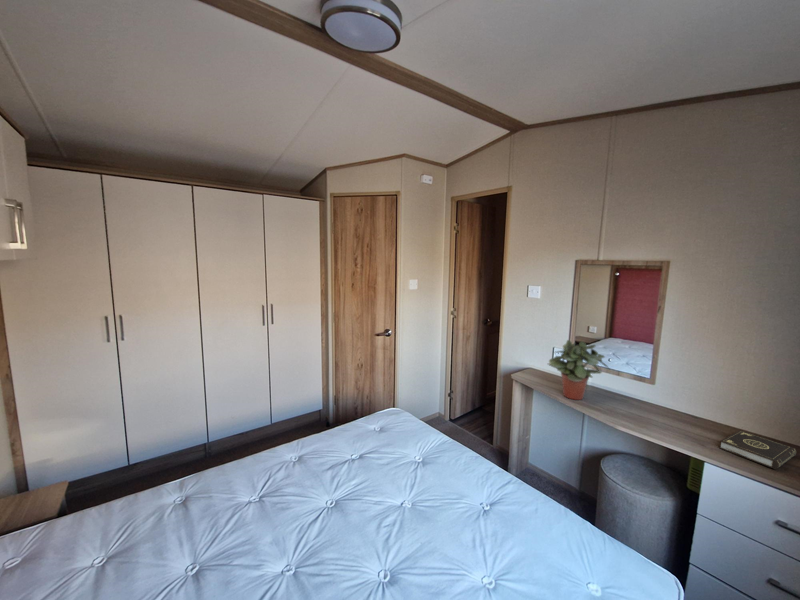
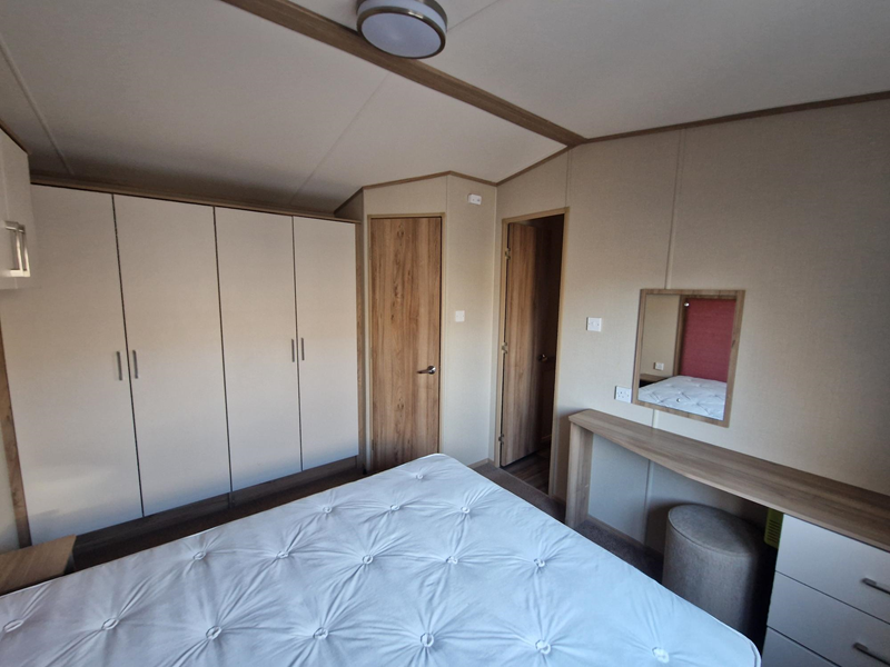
- book [718,429,797,470]
- potted plant [547,339,611,401]
